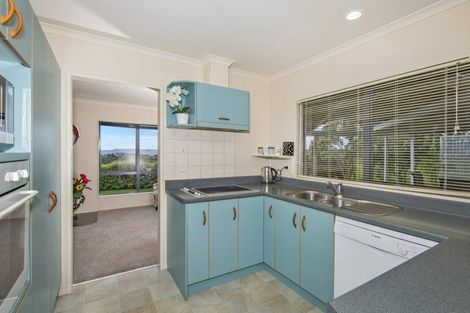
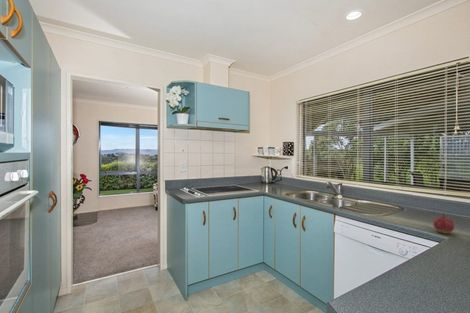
+ apple [433,213,455,235]
